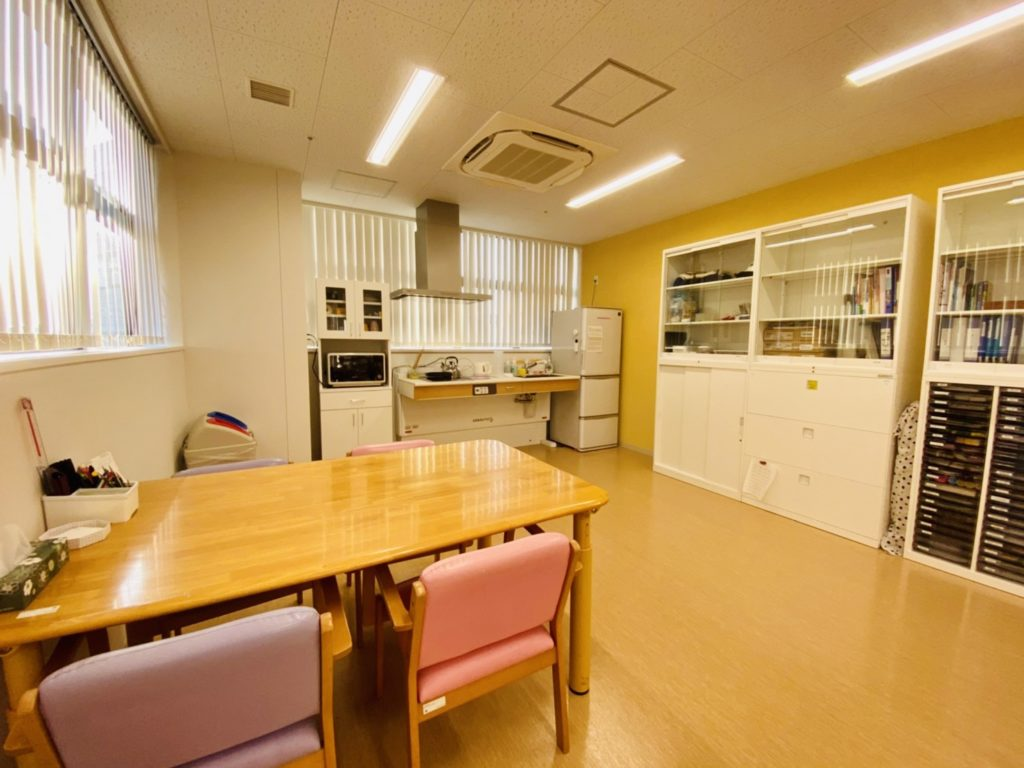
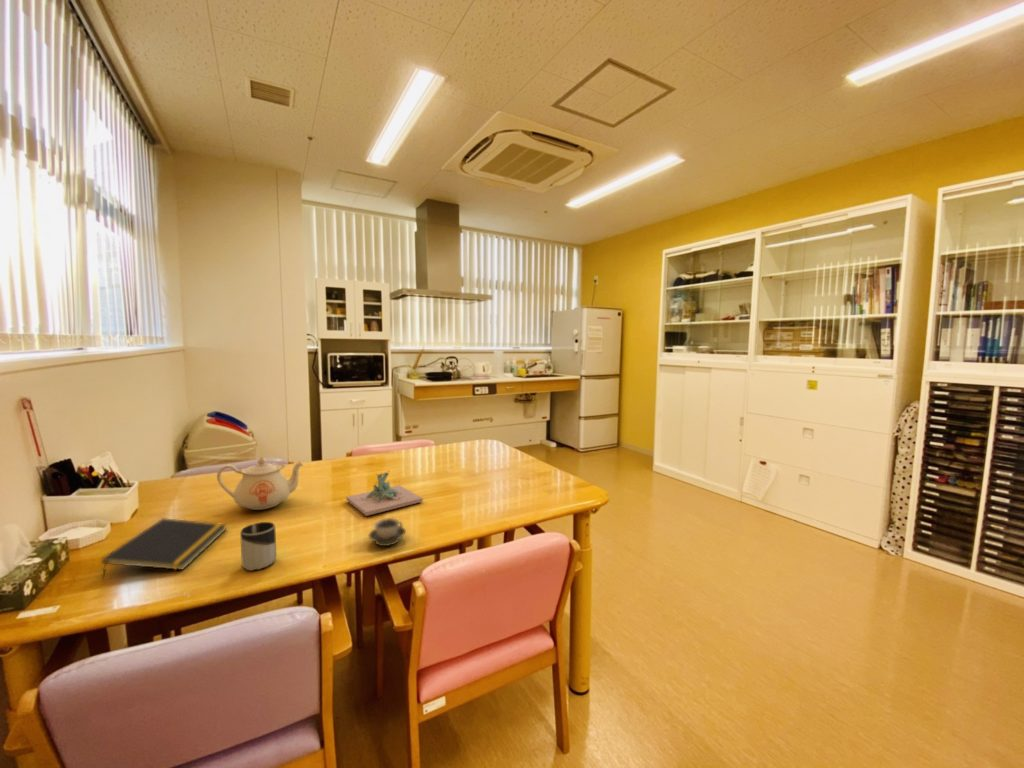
+ architectural model [345,471,424,517]
+ cup [239,521,277,572]
+ cup [368,517,407,547]
+ notepad [101,517,228,579]
+ teapot [216,456,305,511]
